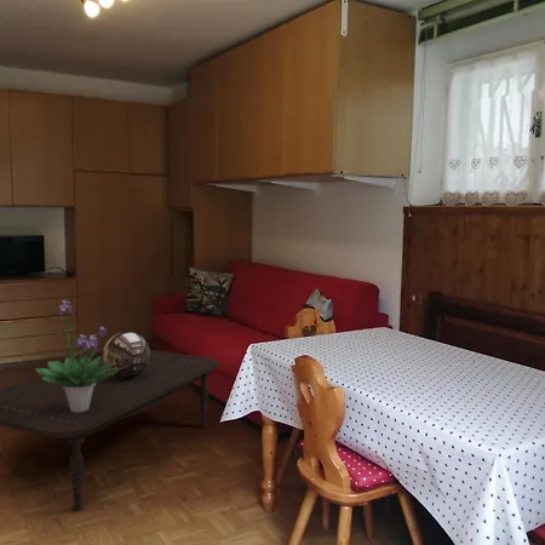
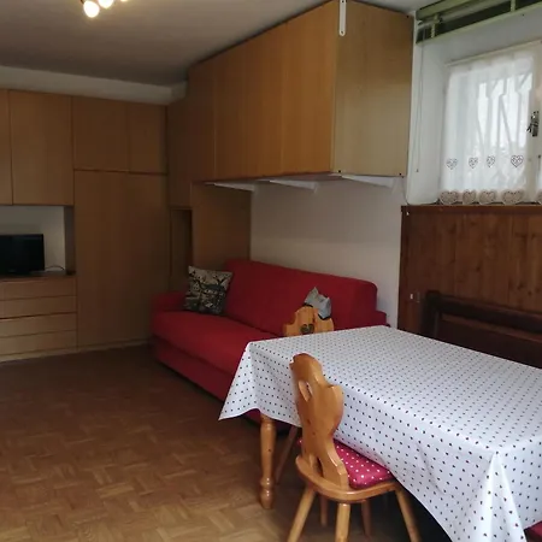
- decorative bowl [102,331,151,379]
- coffee table [0,349,220,512]
- potted plant [34,299,119,412]
